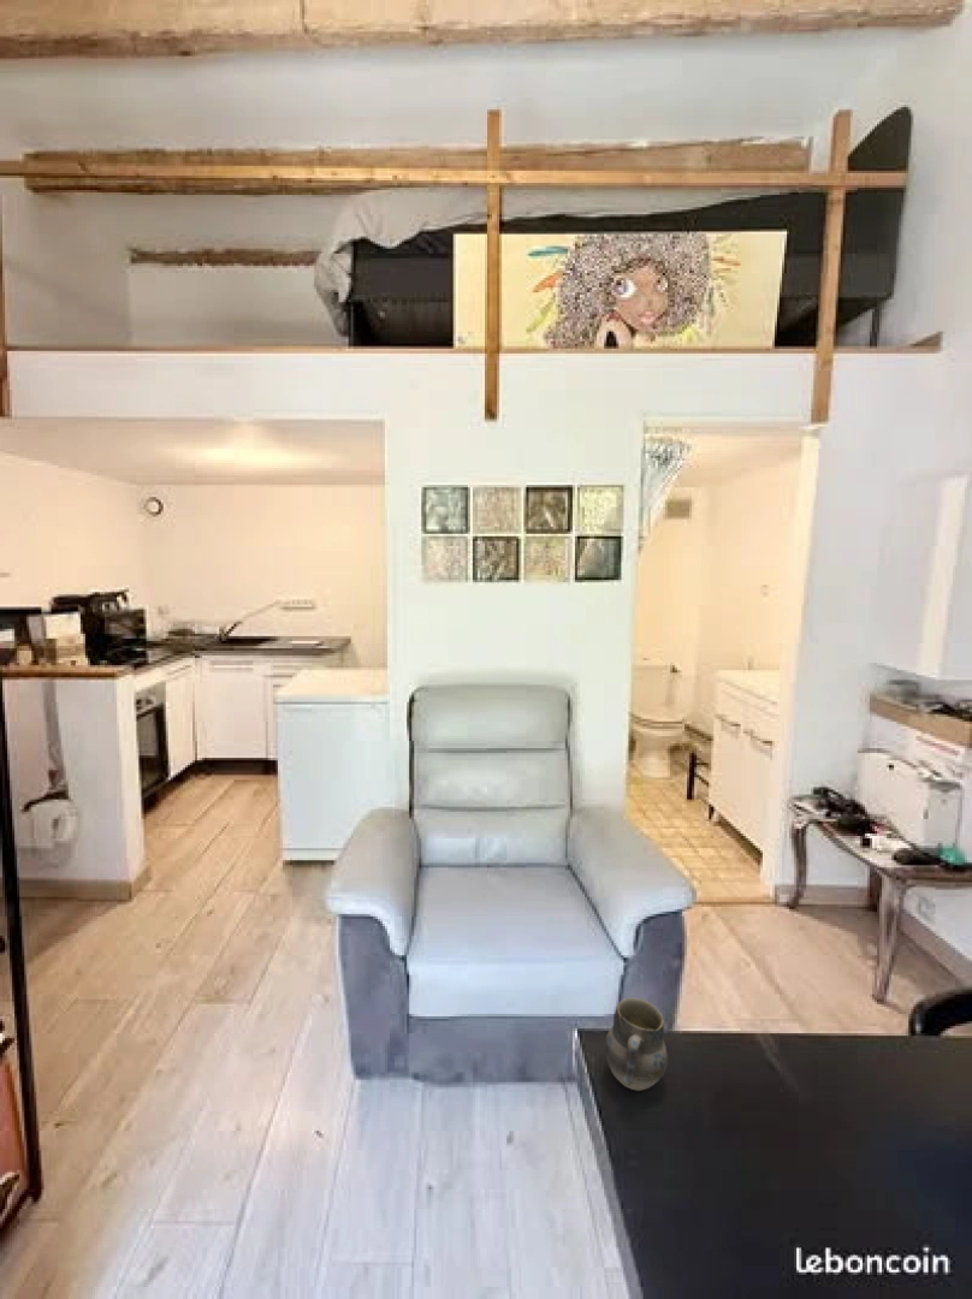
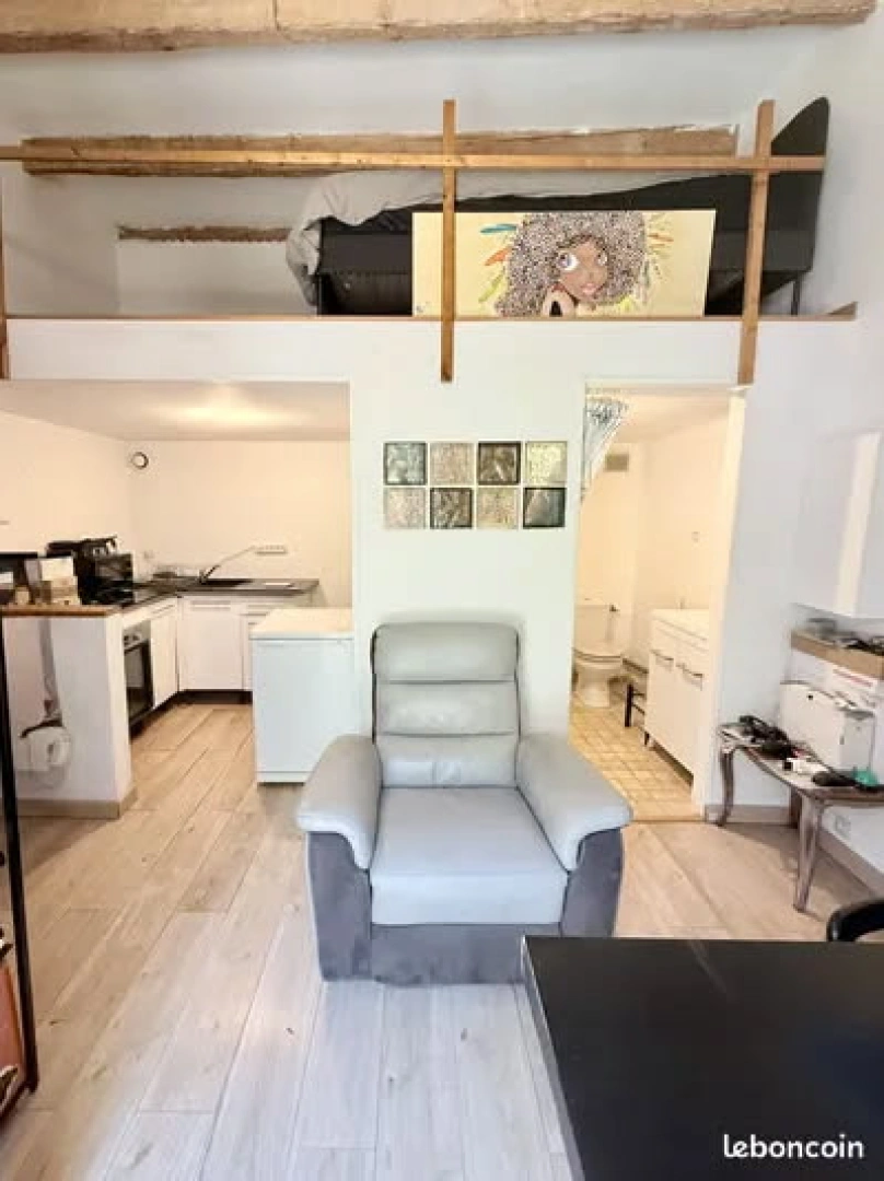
- cup [604,997,669,1092]
